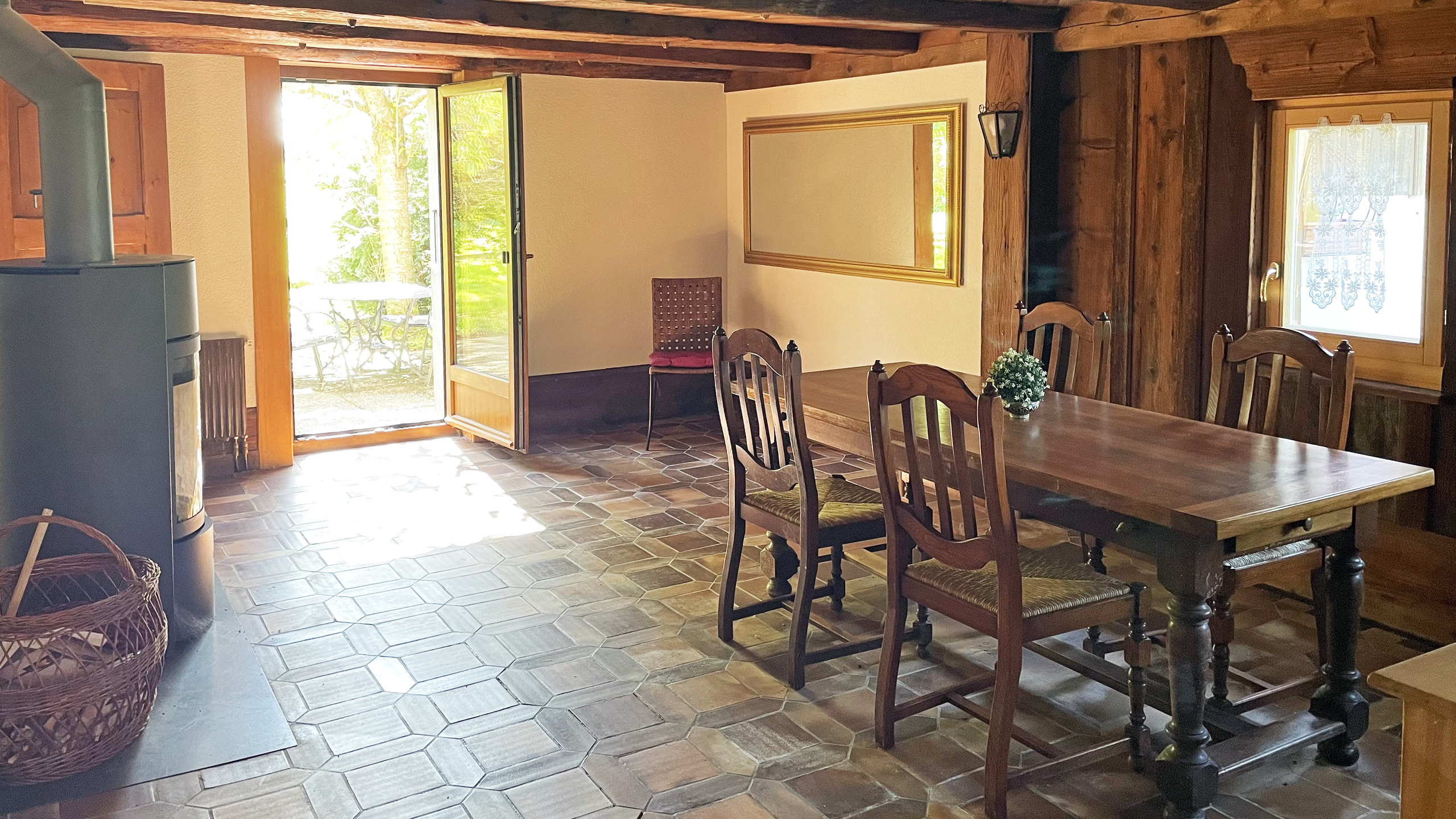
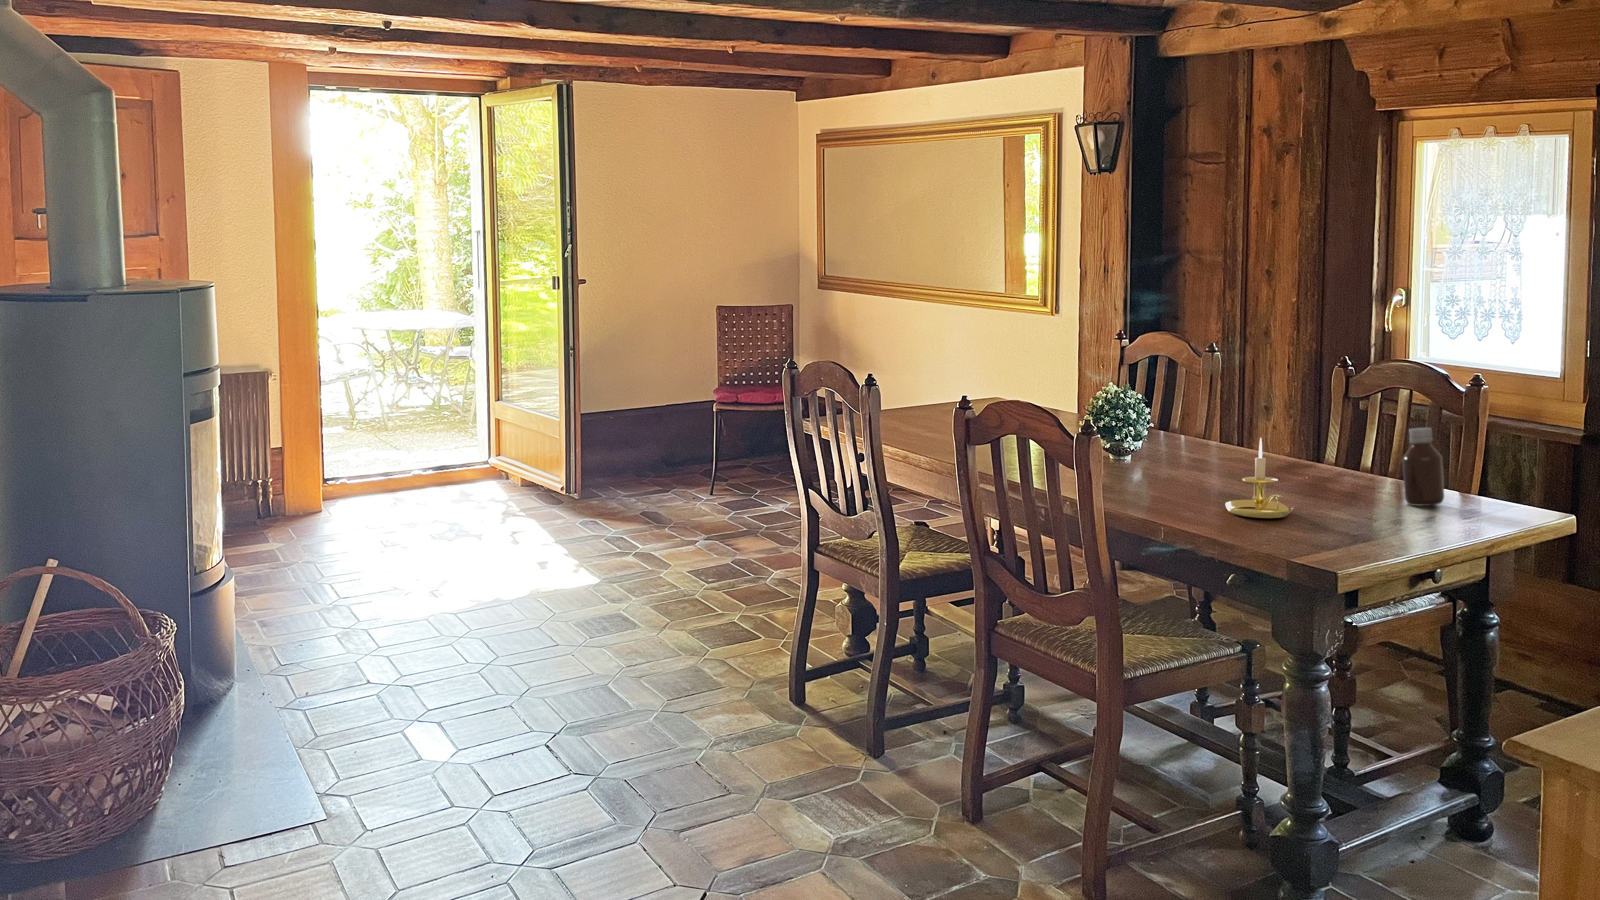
+ candle holder [1224,437,1295,519]
+ bottle [1402,426,1445,507]
